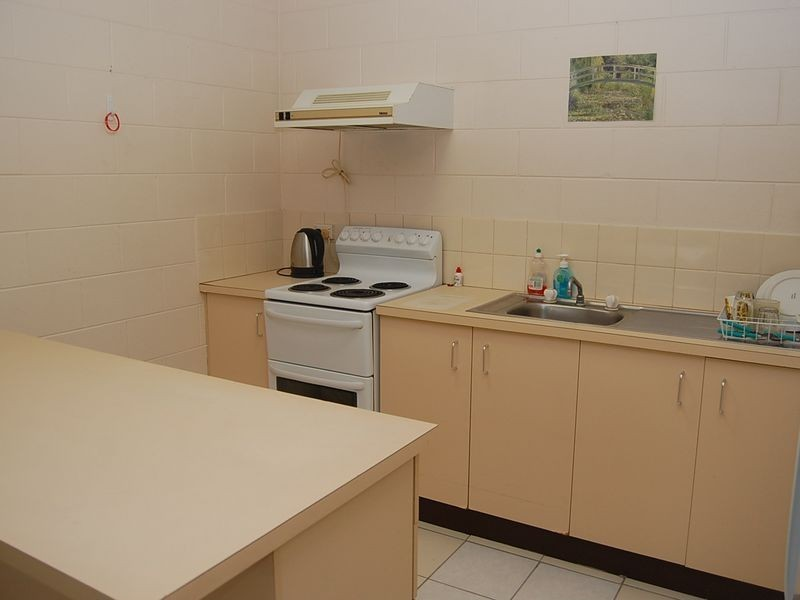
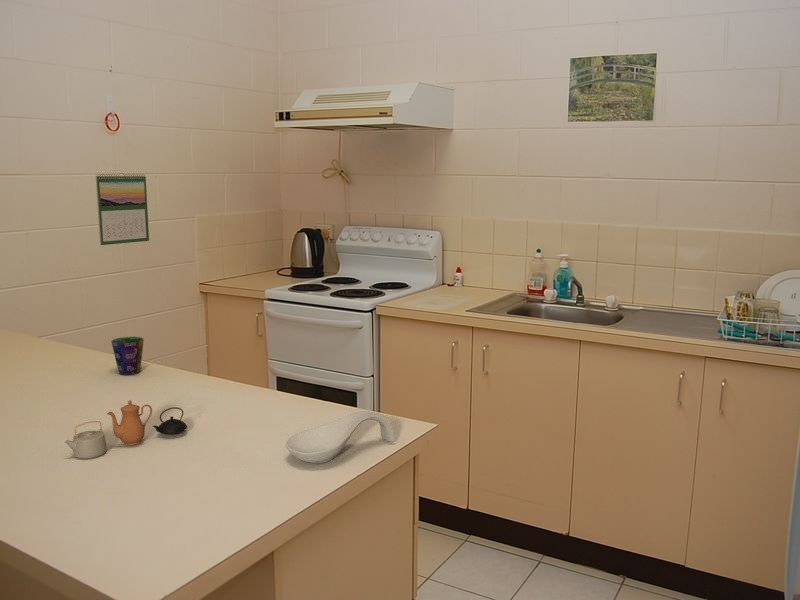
+ cup [110,336,145,376]
+ teapot [64,399,188,459]
+ calendar [95,172,150,246]
+ spoon rest [285,410,396,464]
